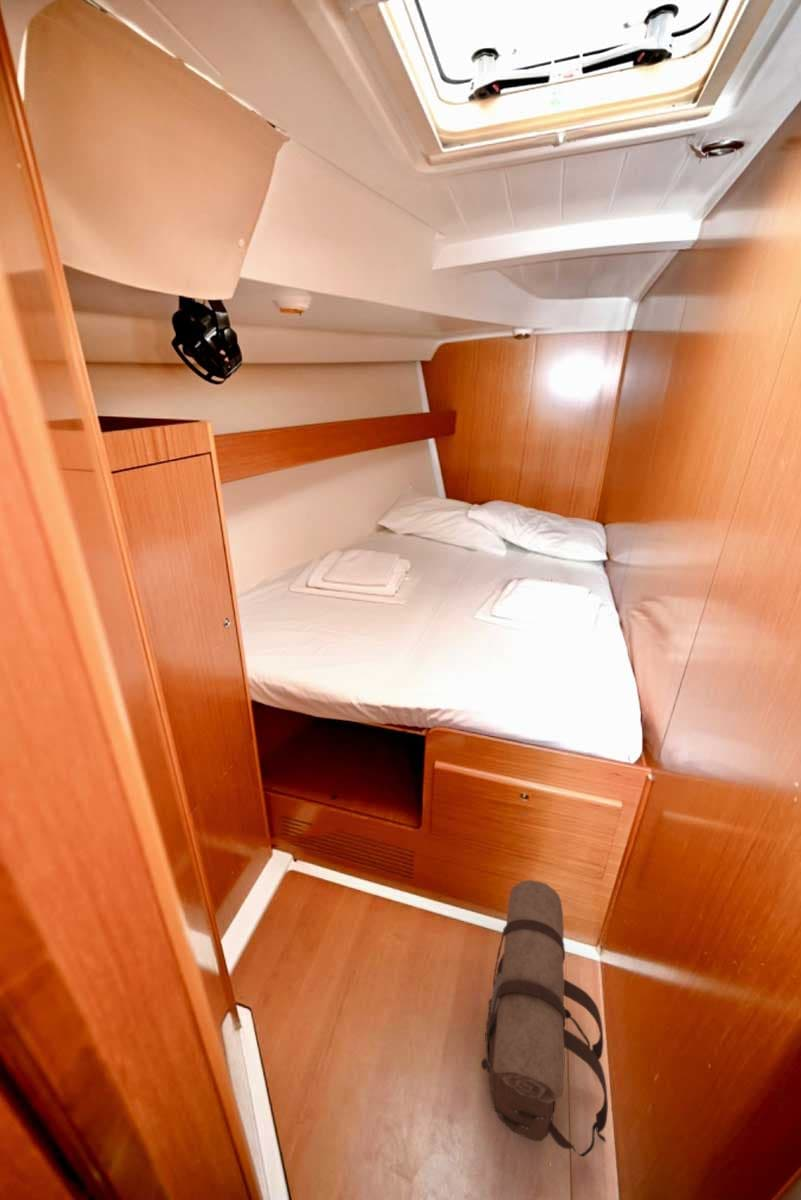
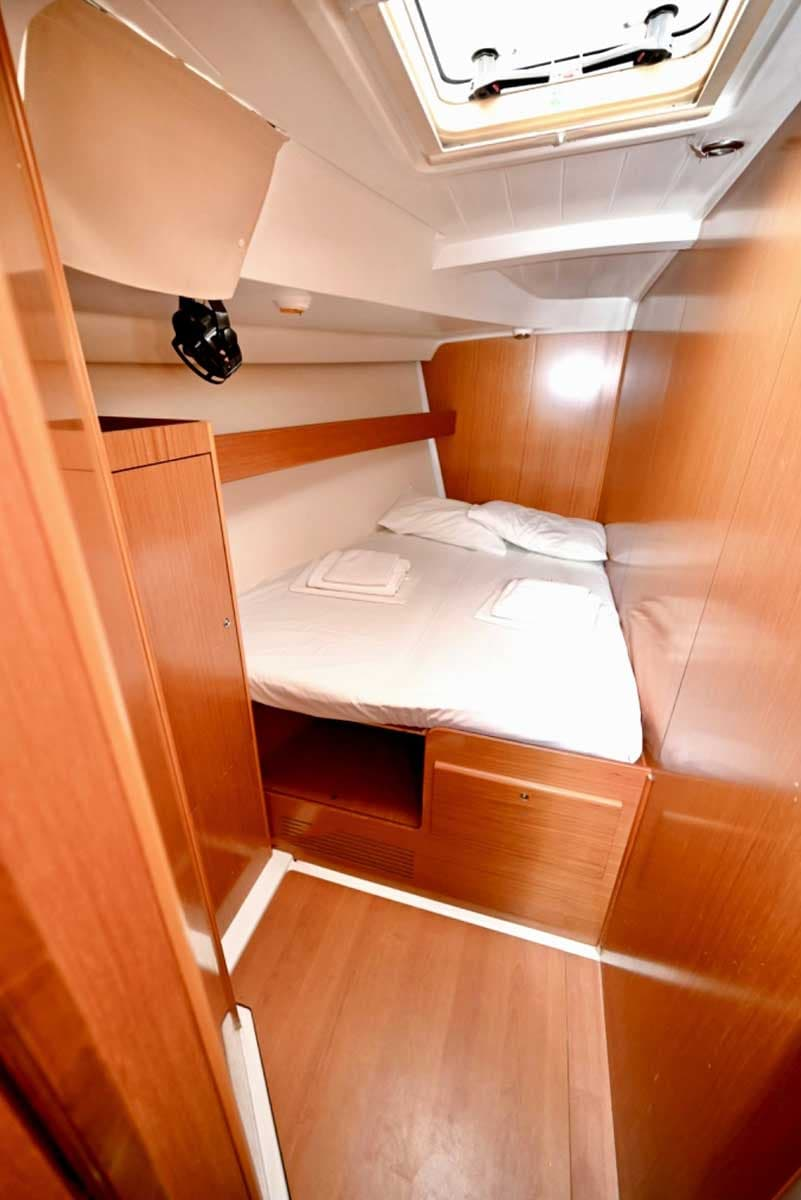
- backpack [480,879,609,1158]
